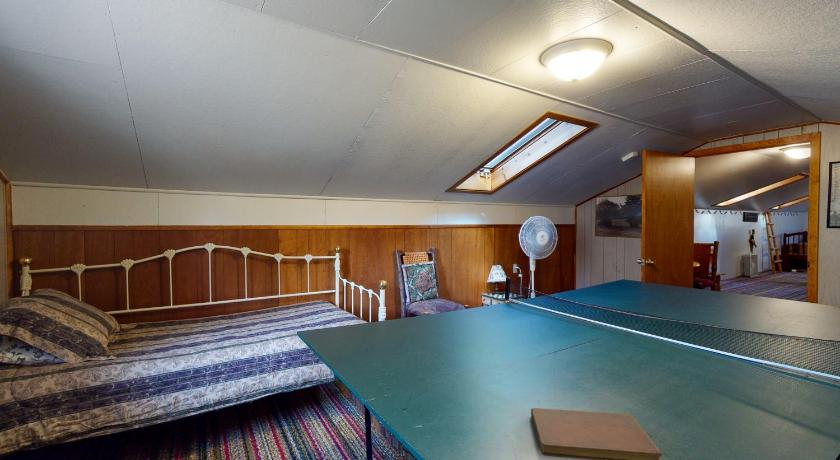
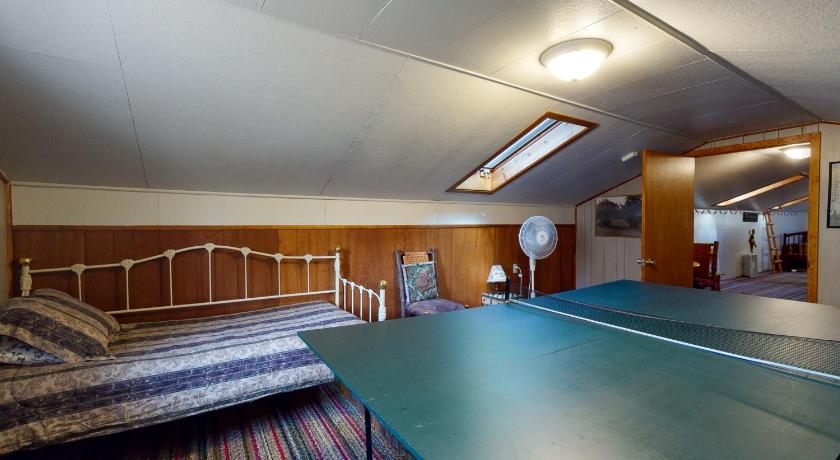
- notebook [530,407,663,460]
